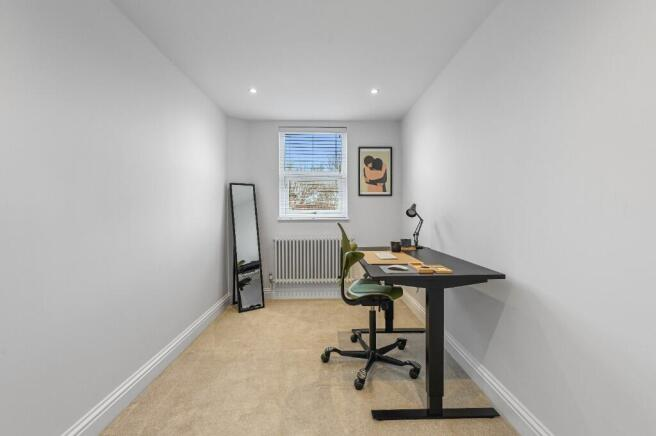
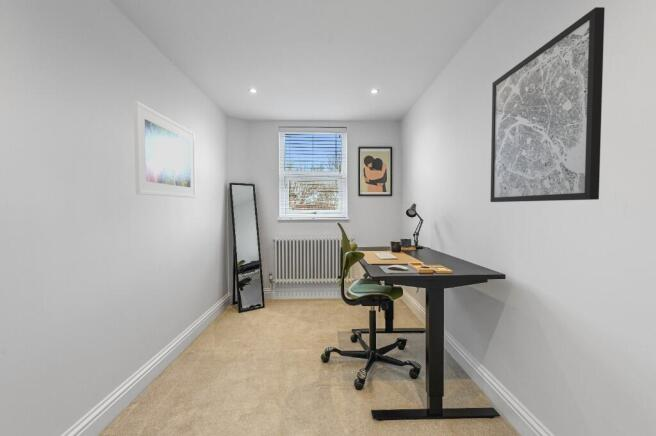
+ wall art [490,6,606,203]
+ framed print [133,100,197,199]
